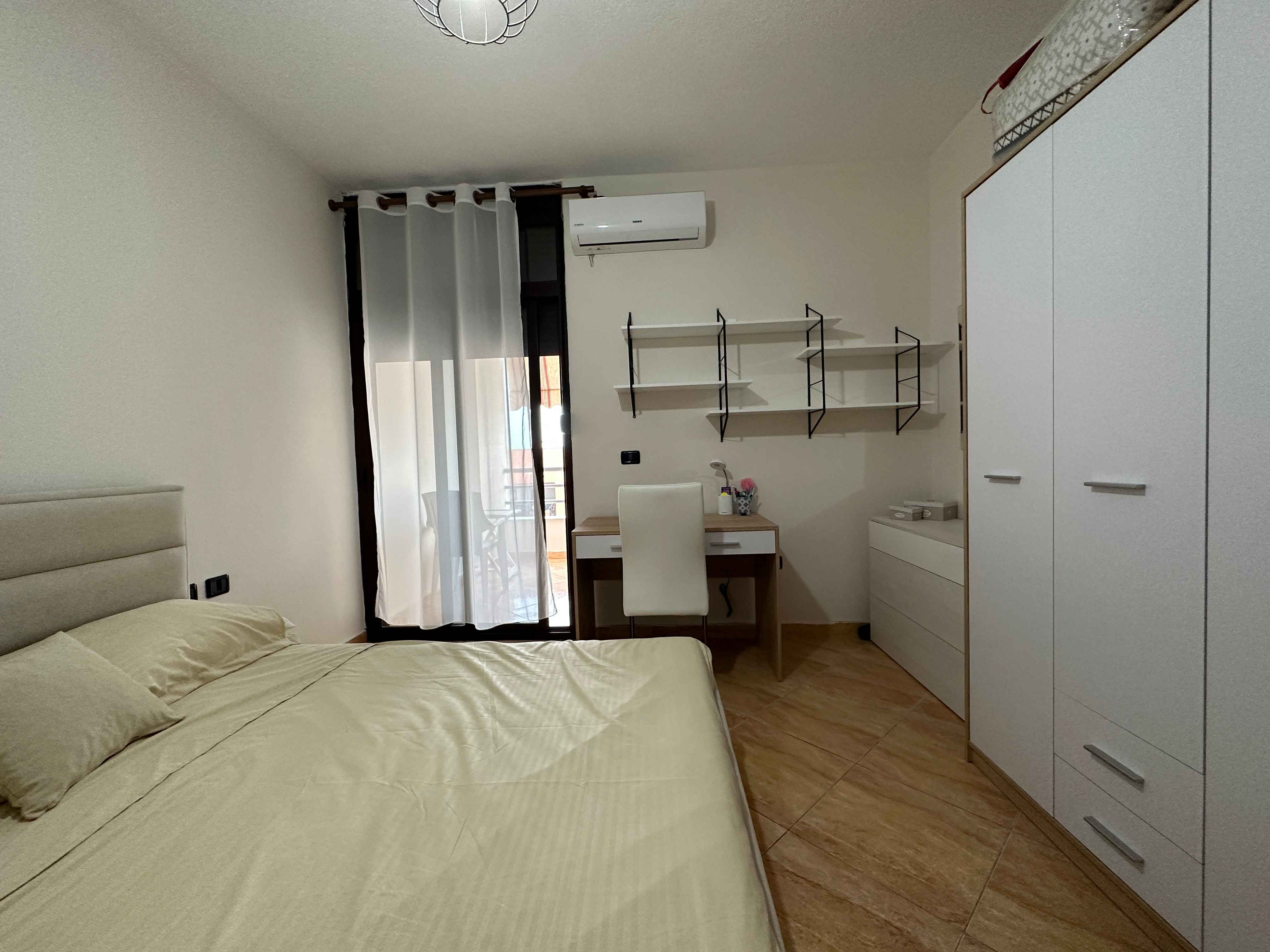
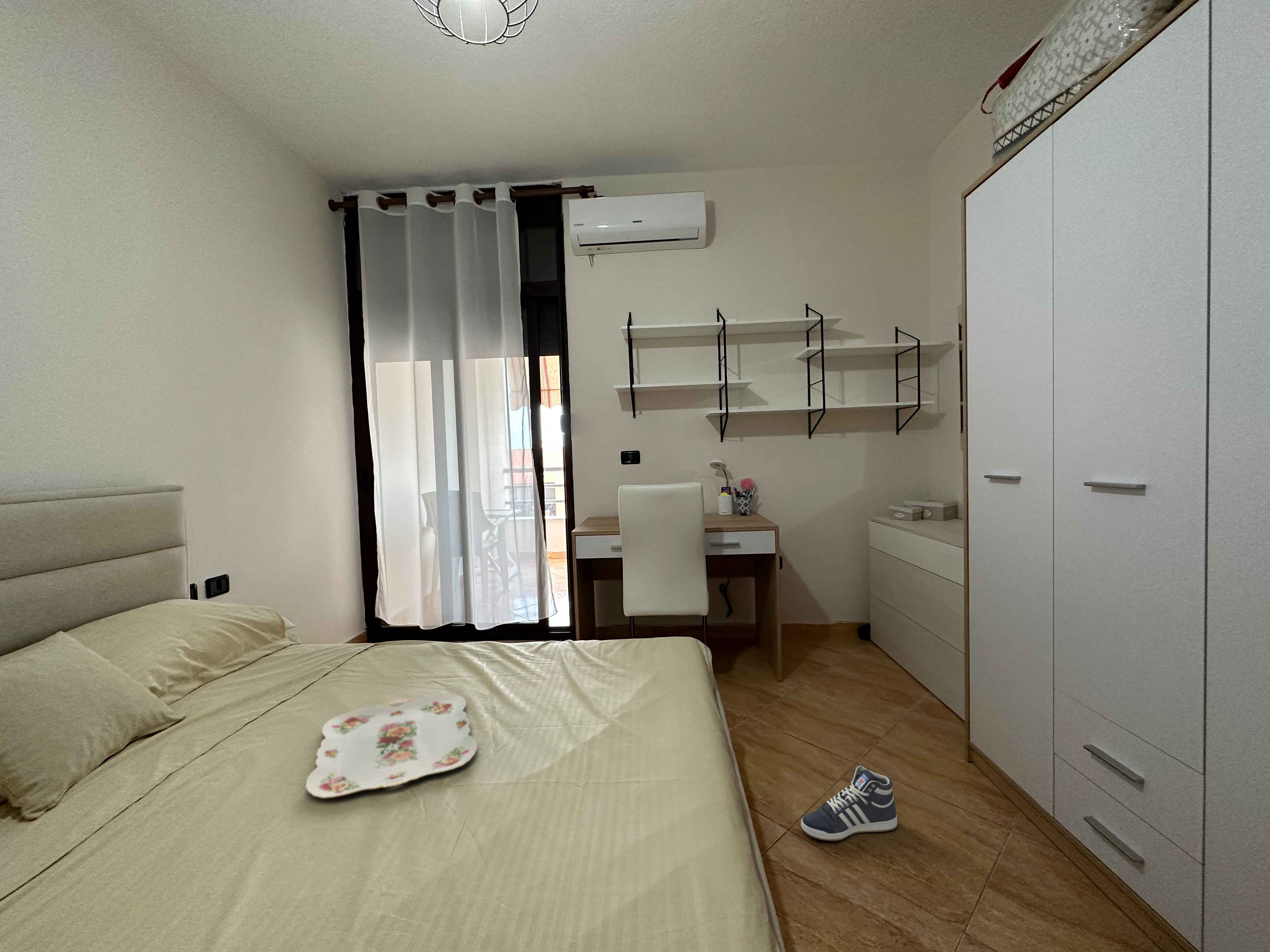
+ serving tray [305,694,478,799]
+ sneaker [801,765,898,841]
